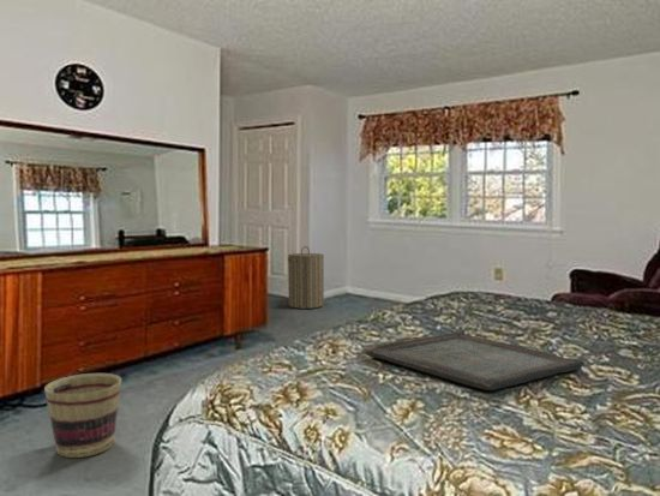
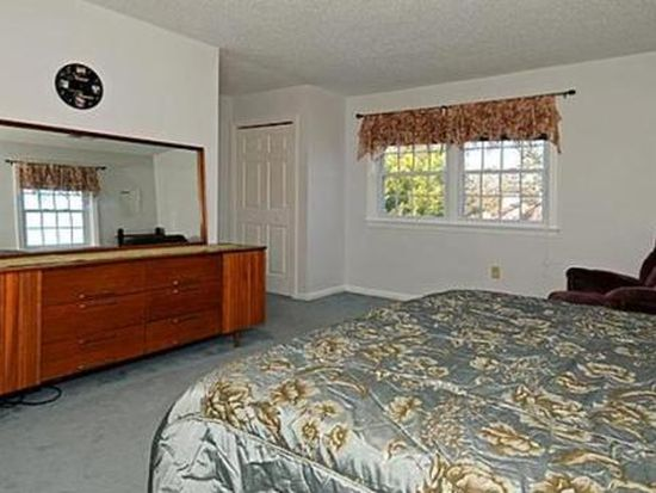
- serving tray [362,330,584,392]
- basket [43,372,122,459]
- laundry hamper [287,245,325,310]
